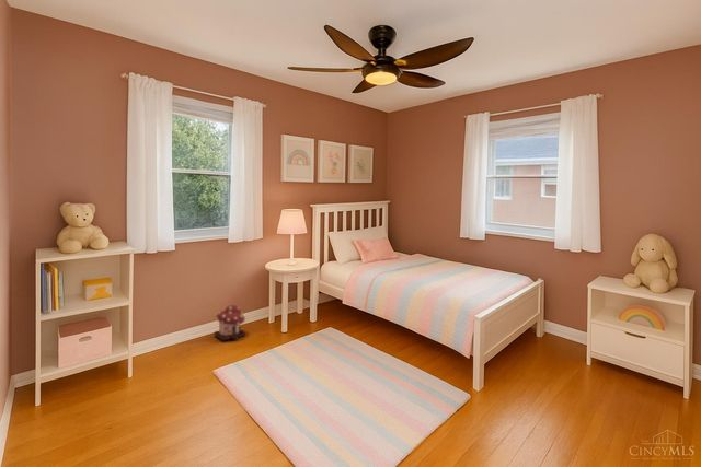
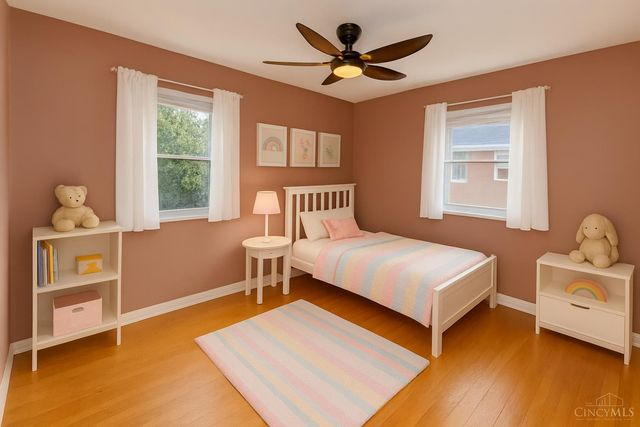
- toy house [212,304,246,341]
